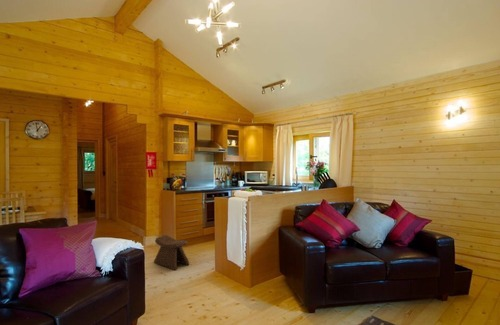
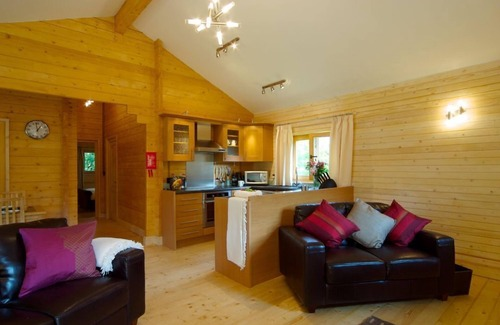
- stool [153,234,190,271]
